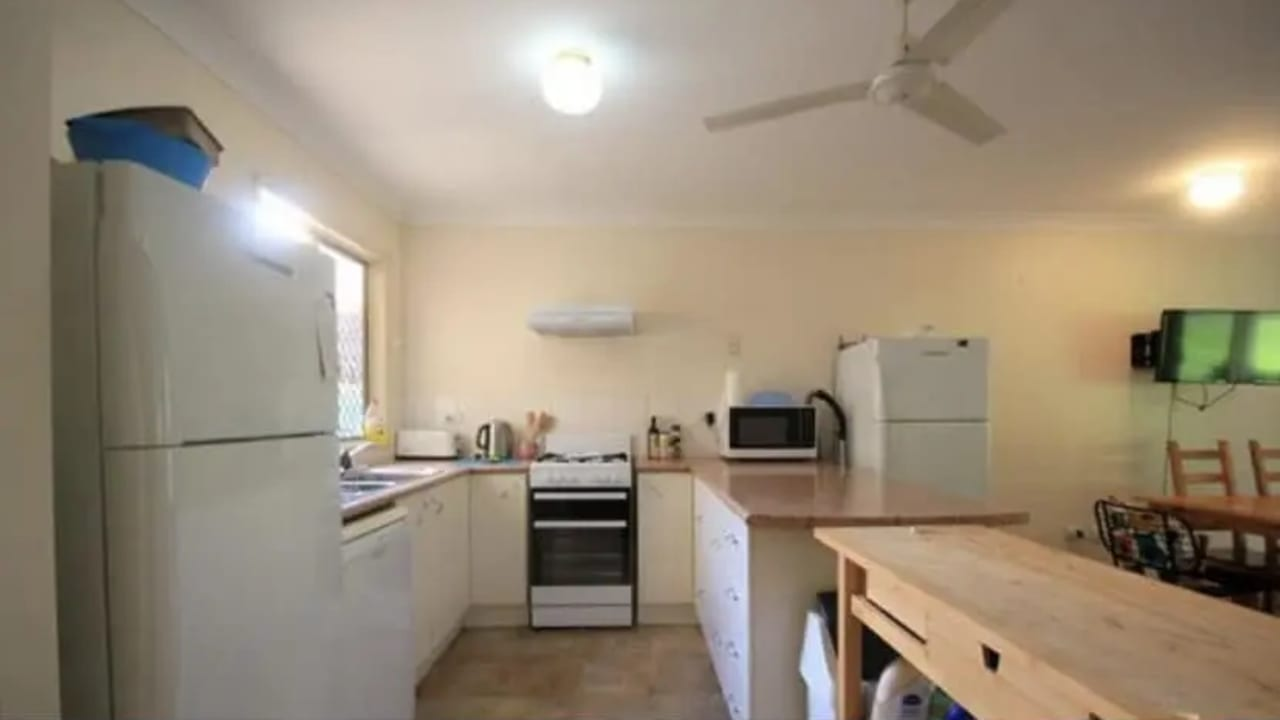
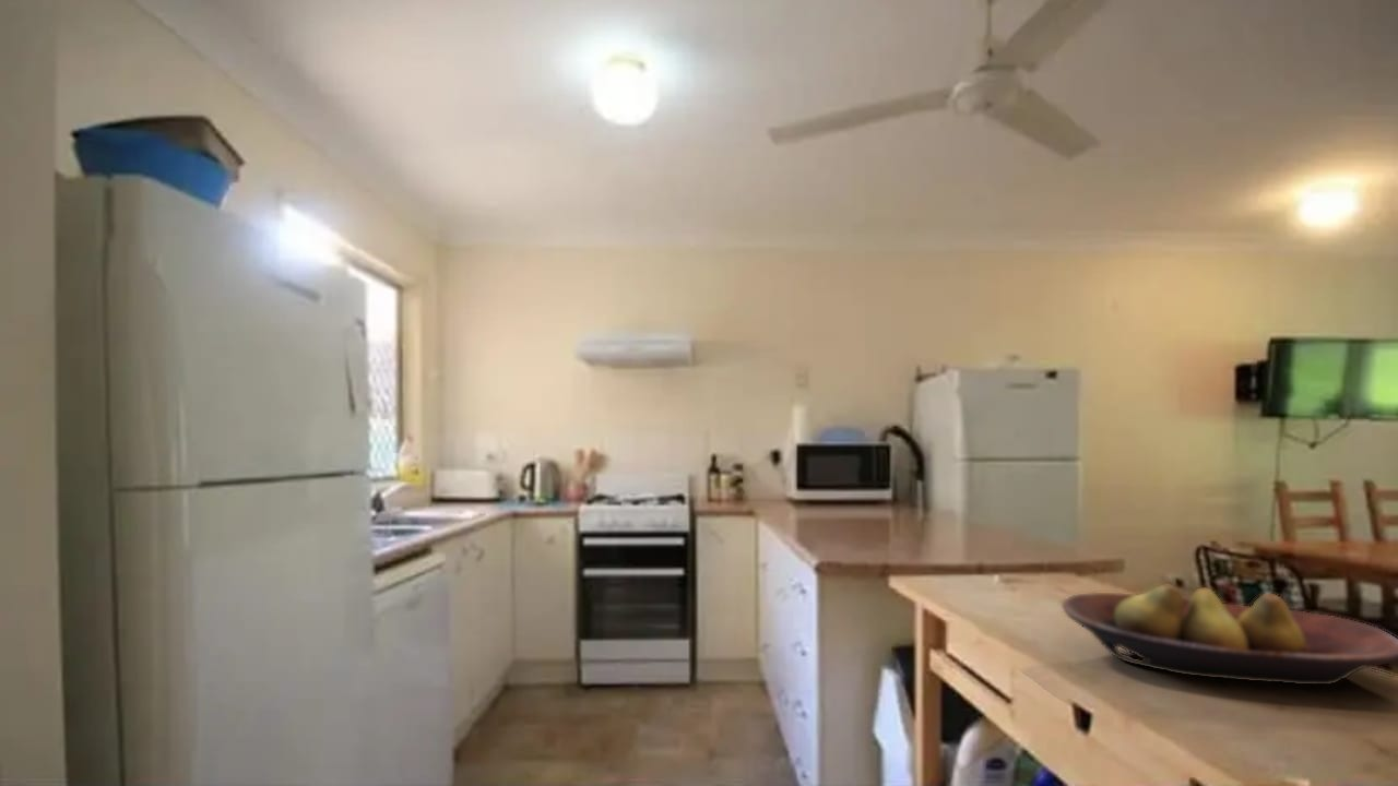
+ fruit bowl [1061,583,1398,686]
